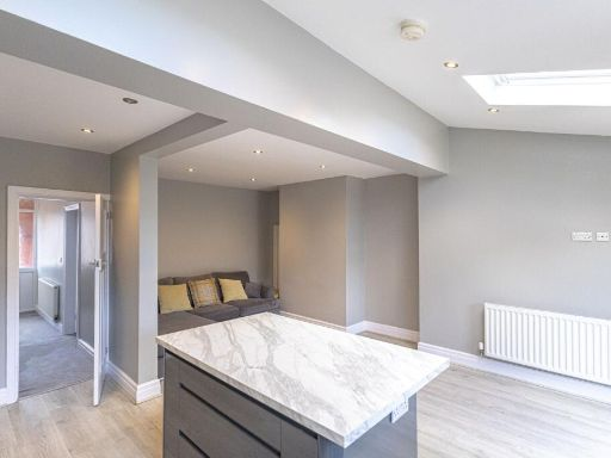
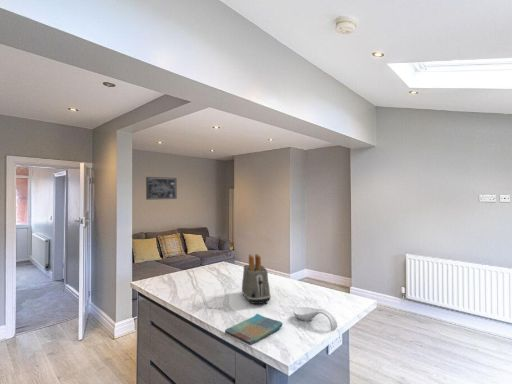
+ dish towel [224,313,284,346]
+ spoon rest [292,306,338,331]
+ wall art [145,176,177,201]
+ toaster [241,253,272,305]
